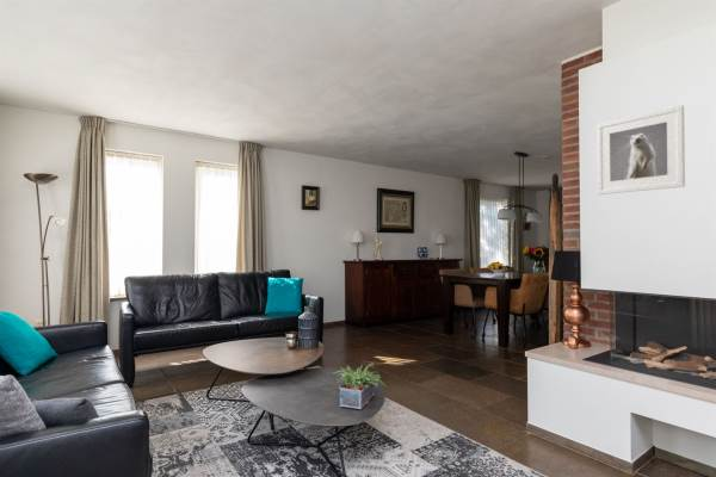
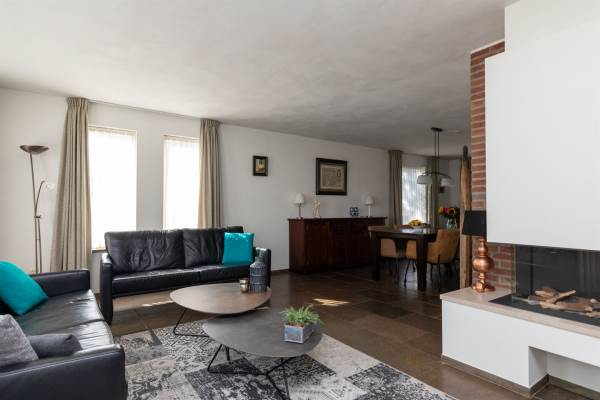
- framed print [595,104,686,196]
